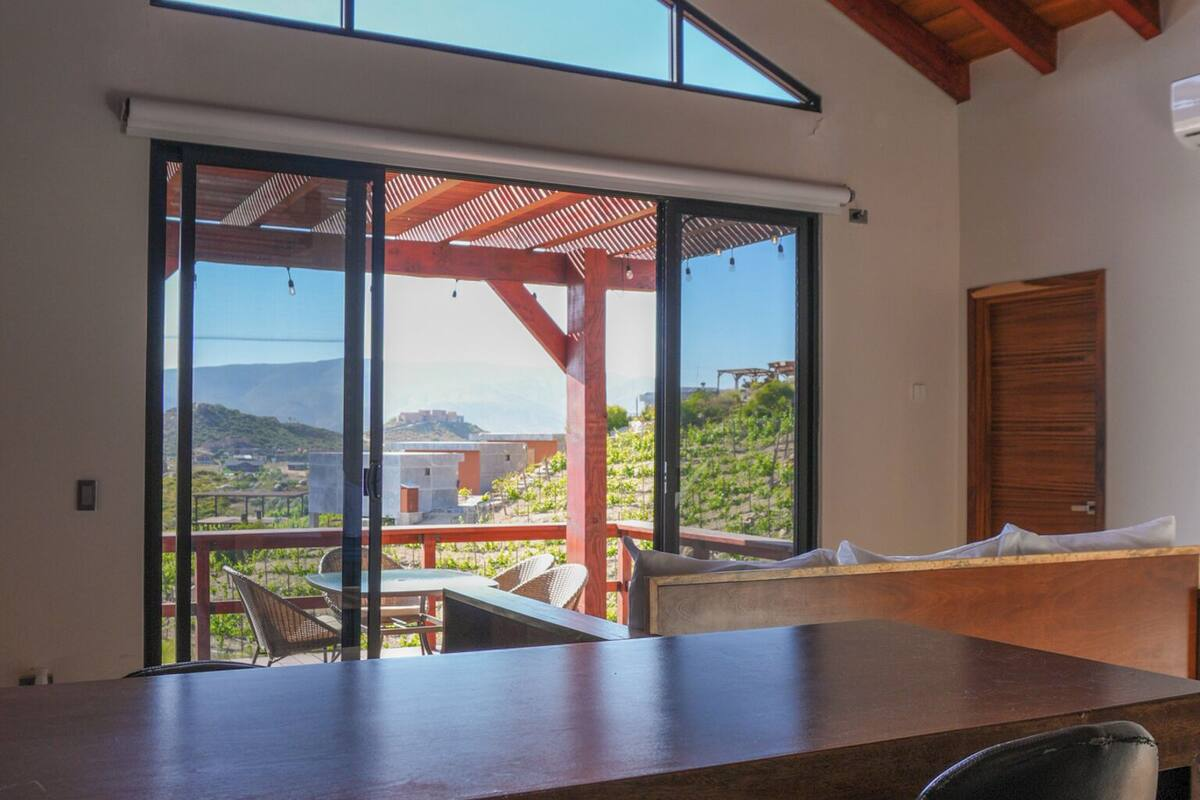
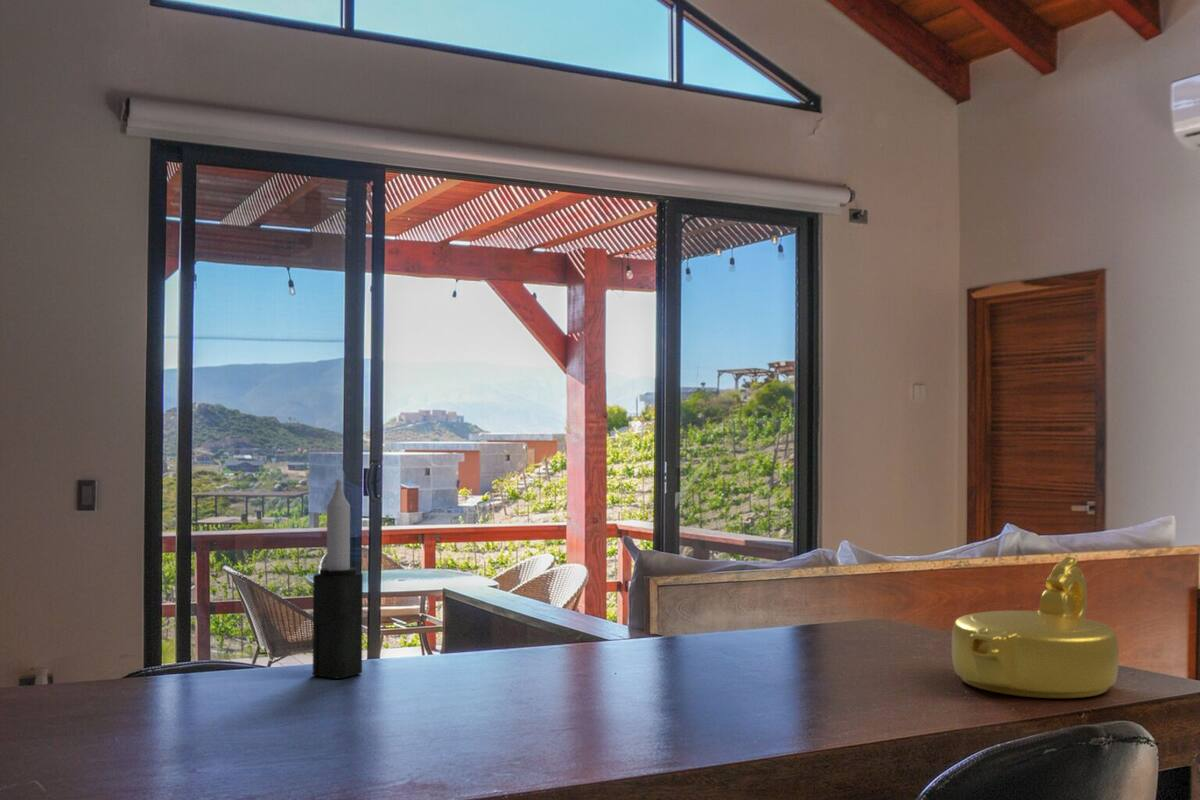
+ teapot [951,556,1120,699]
+ candle [312,478,364,679]
